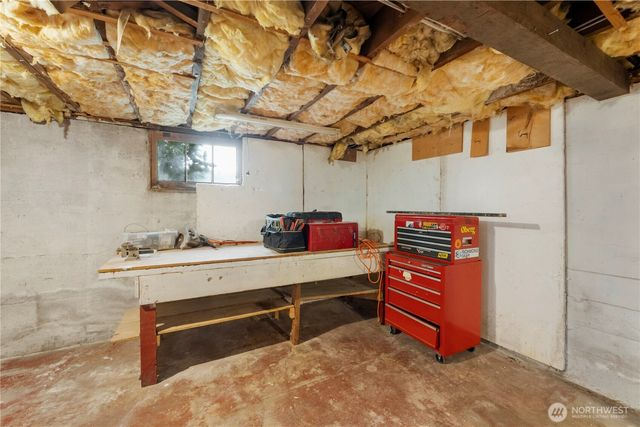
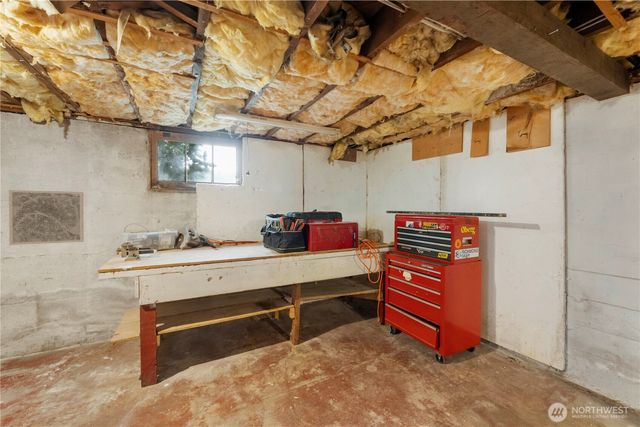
+ wall art [8,189,85,246]
